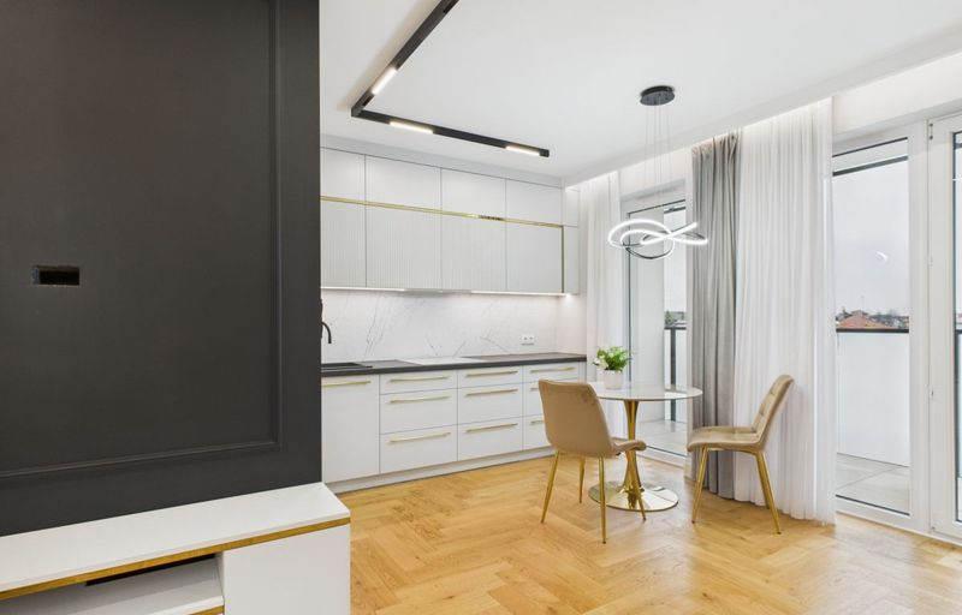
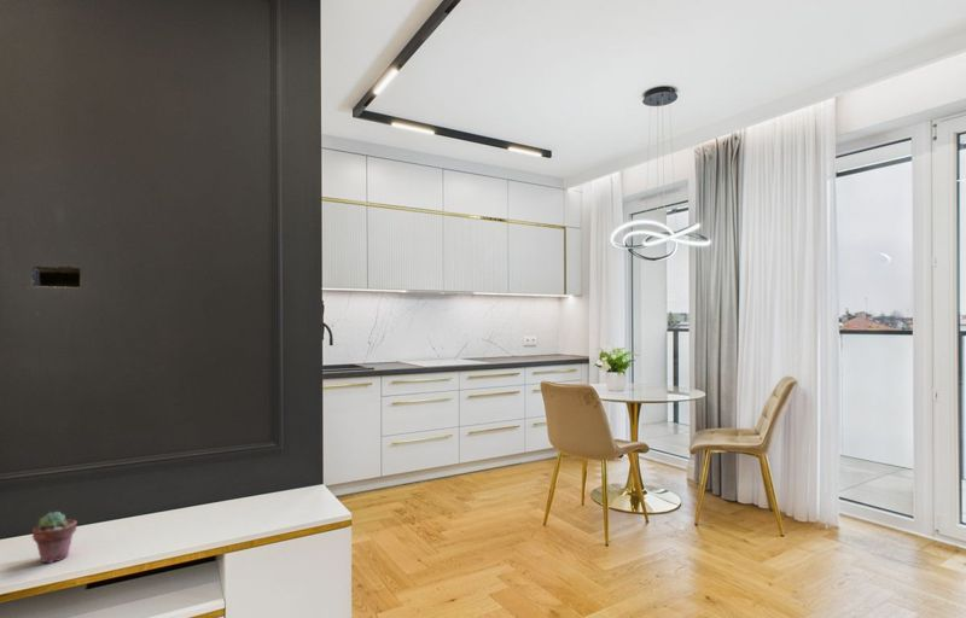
+ potted succulent [31,511,77,565]
